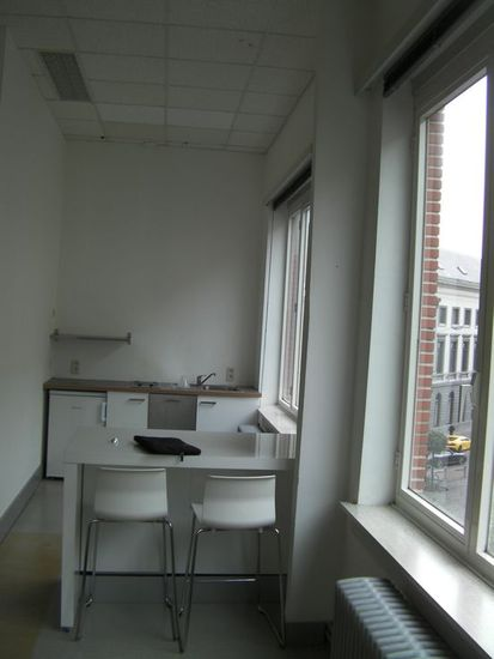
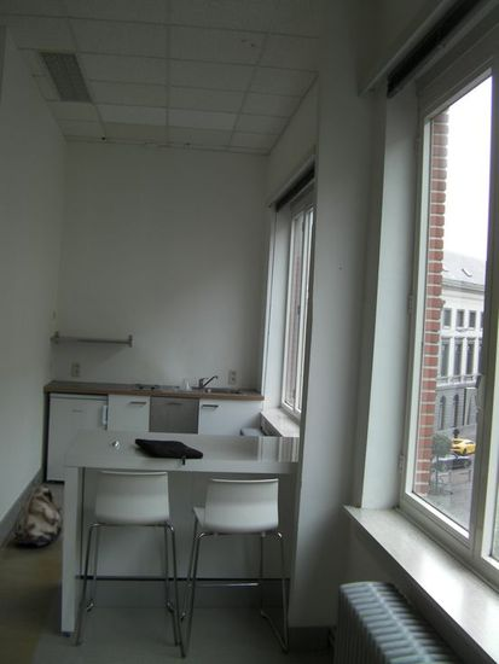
+ backpack [12,478,64,548]
